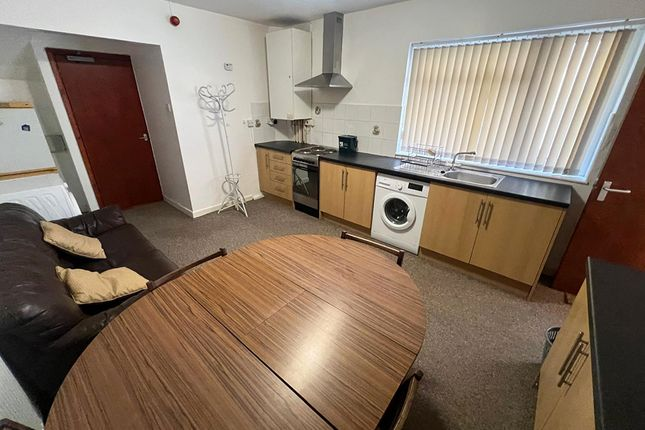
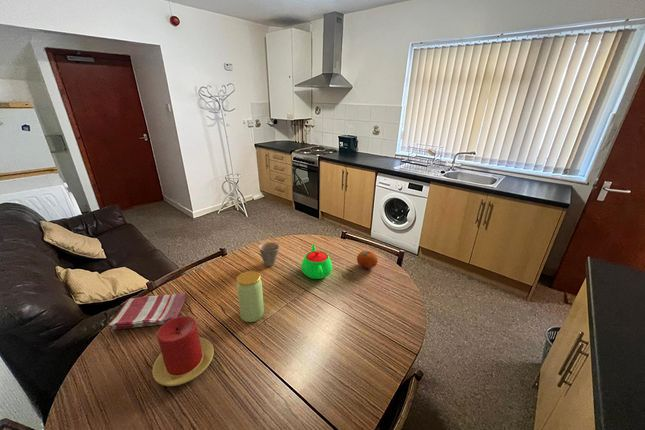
+ teapot [300,243,333,280]
+ dish towel [107,292,188,330]
+ jar [236,270,265,323]
+ candle [151,315,215,387]
+ cup [258,241,281,268]
+ fruit [356,250,379,269]
